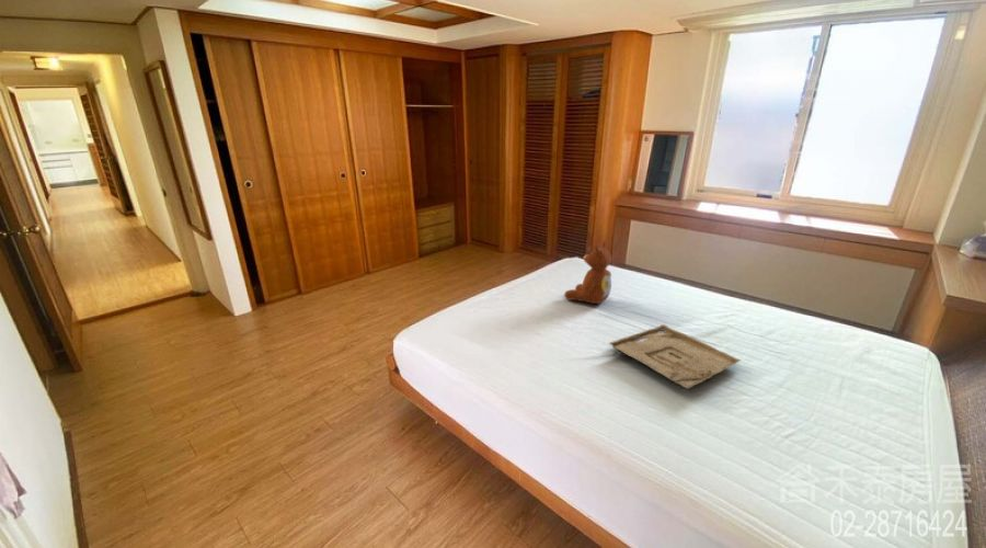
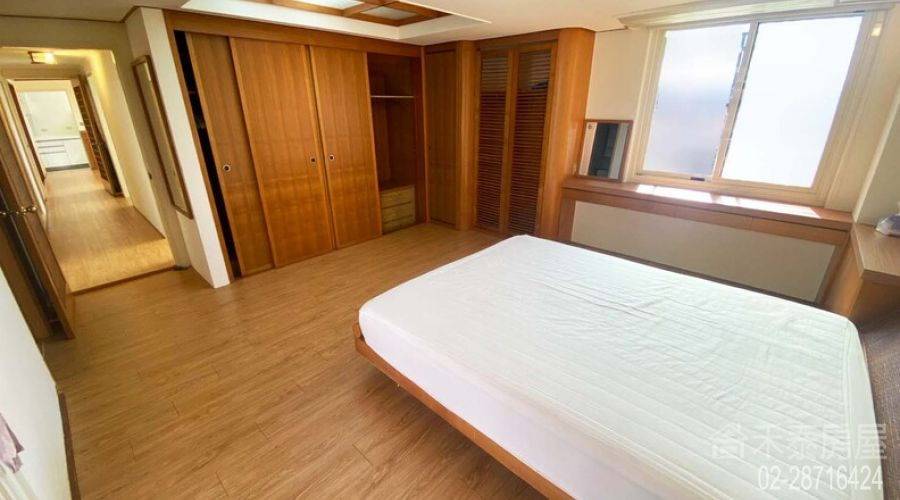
- teddy bear [563,240,612,305]
- tray [608,323,743,390]
